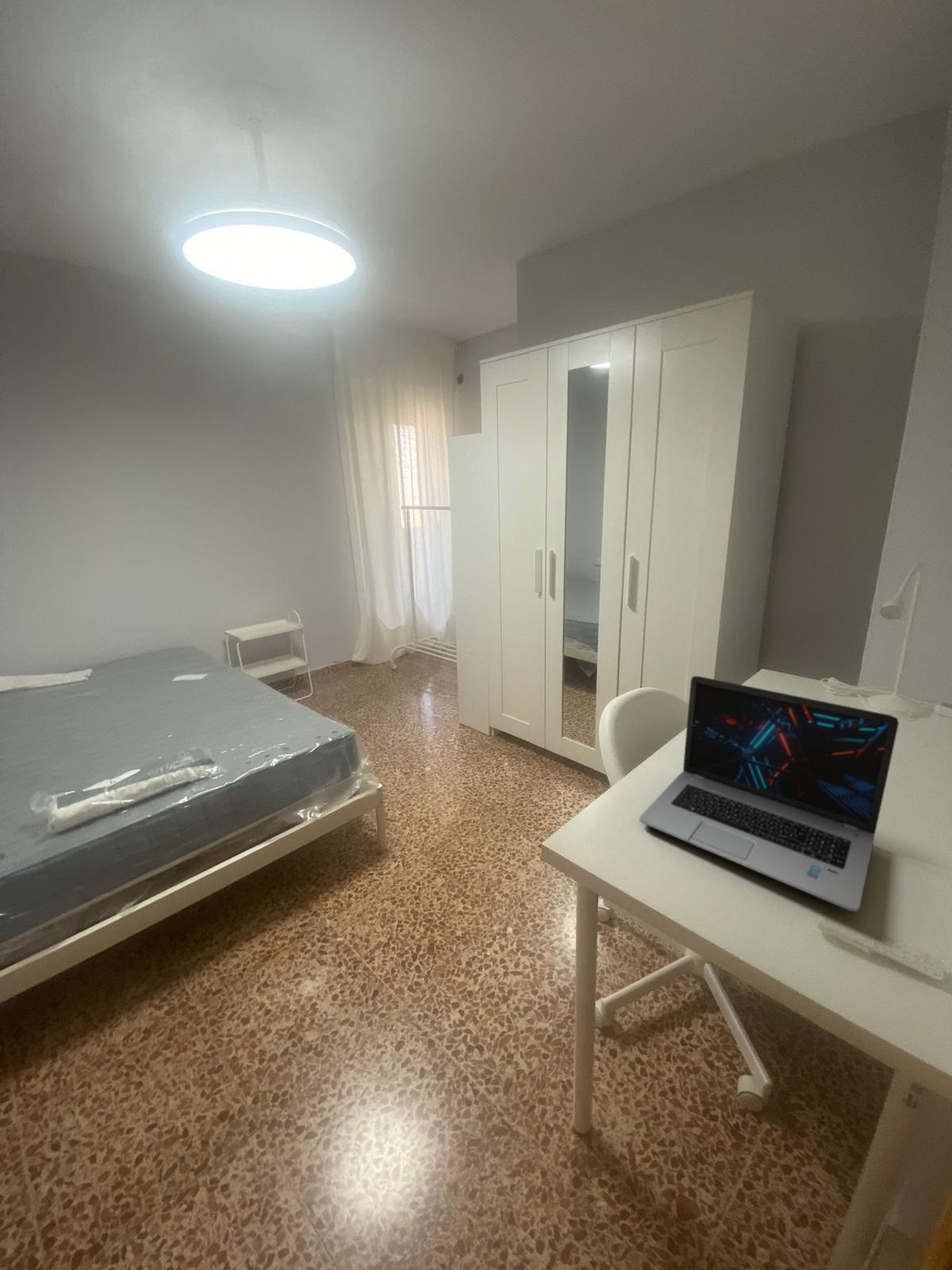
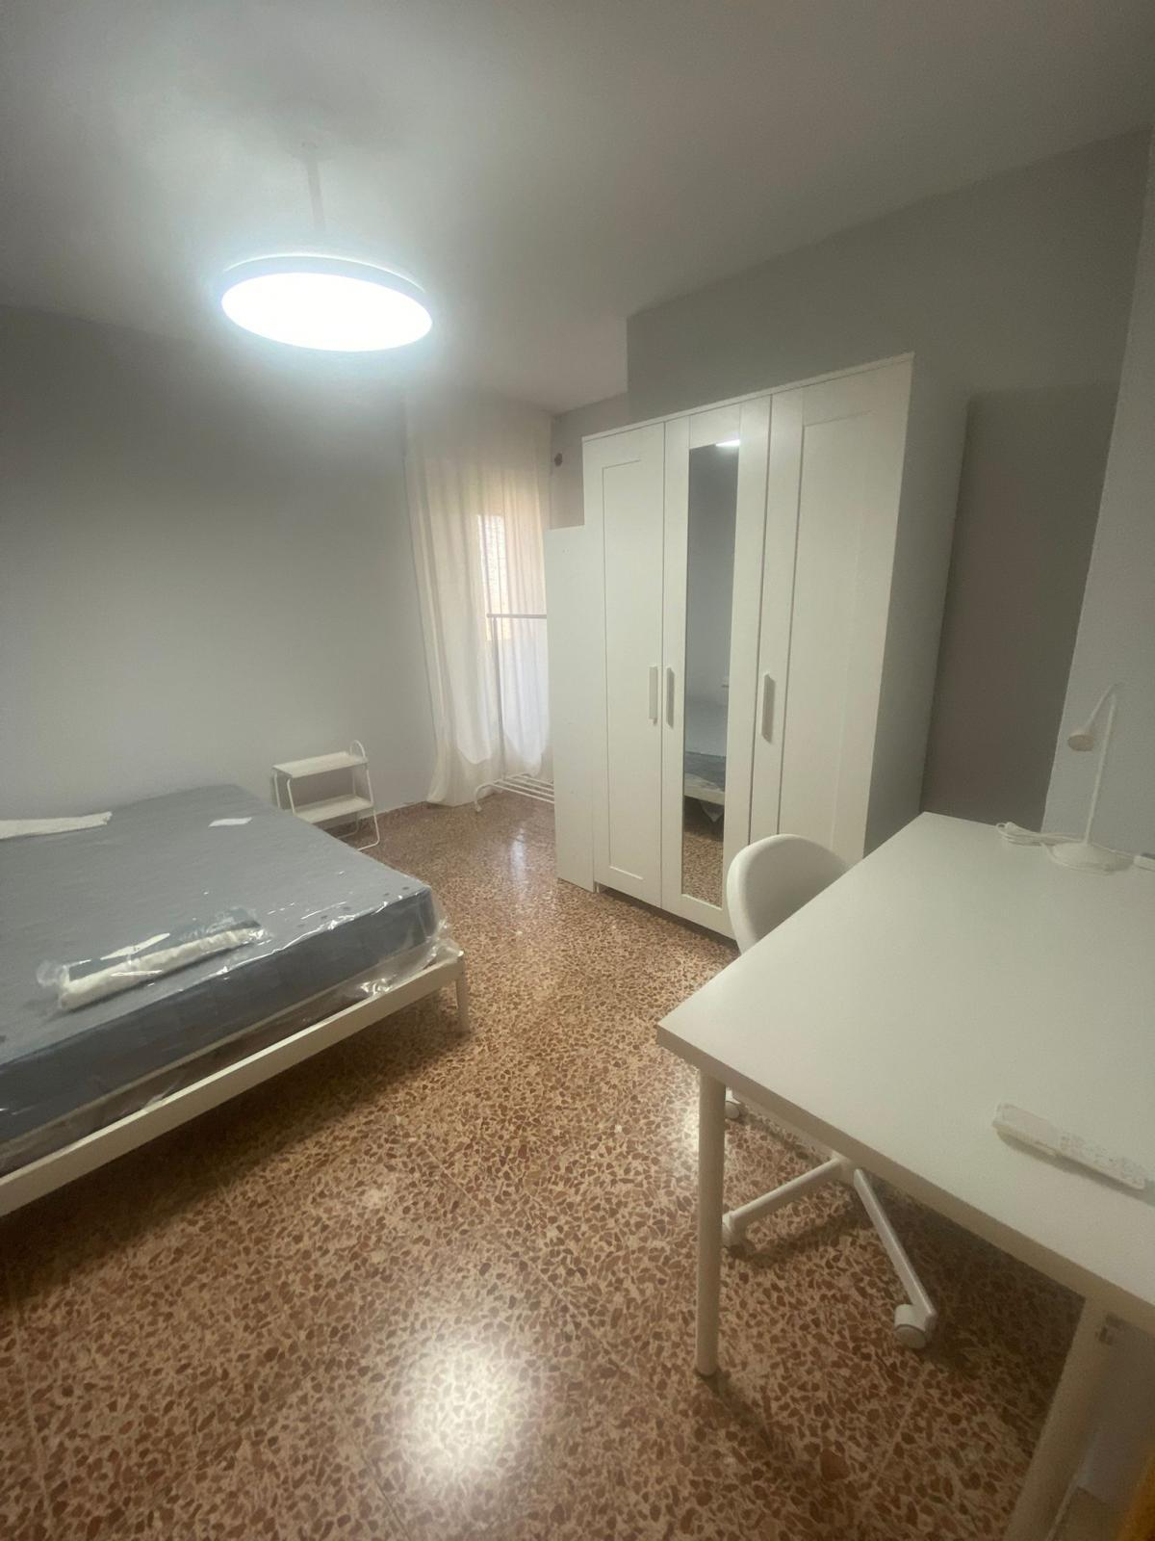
- laptop [639,675,900,913]
